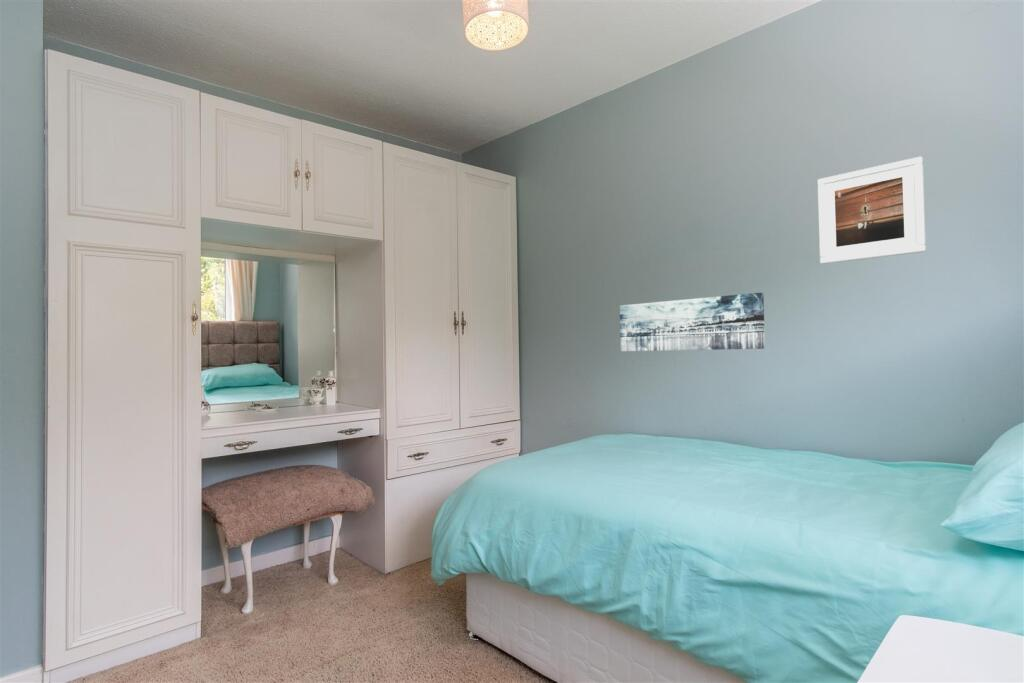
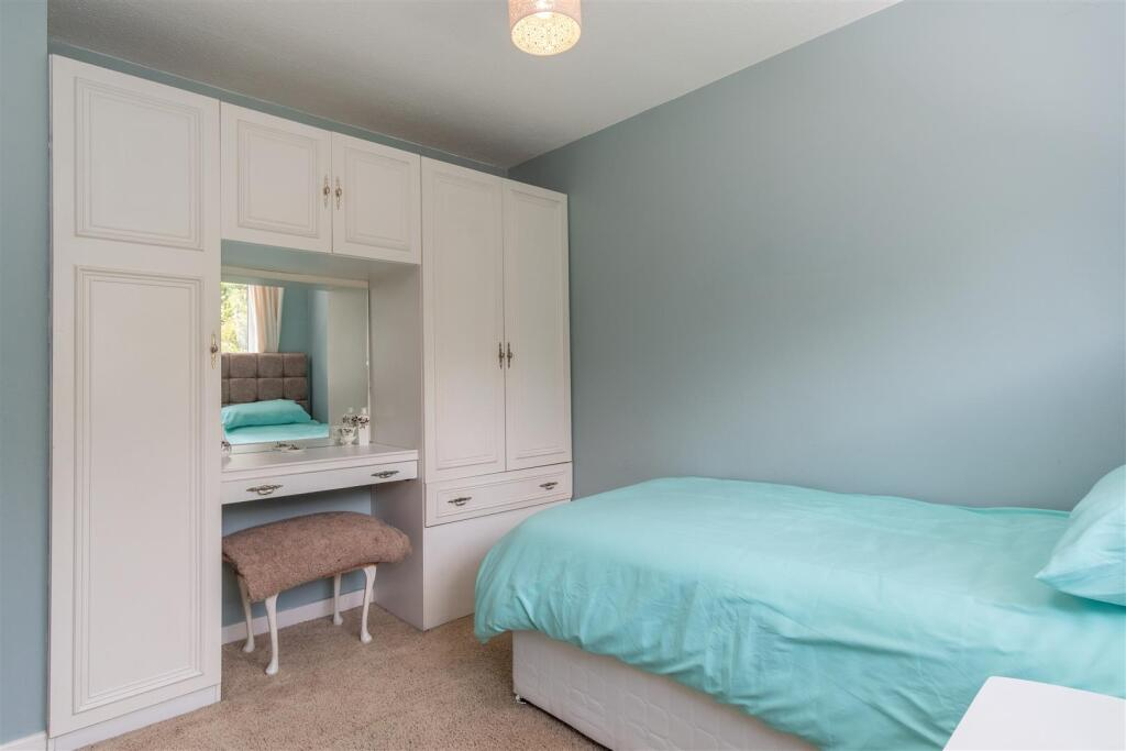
- wall art [619,292,766,352]
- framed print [817,156,927,265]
